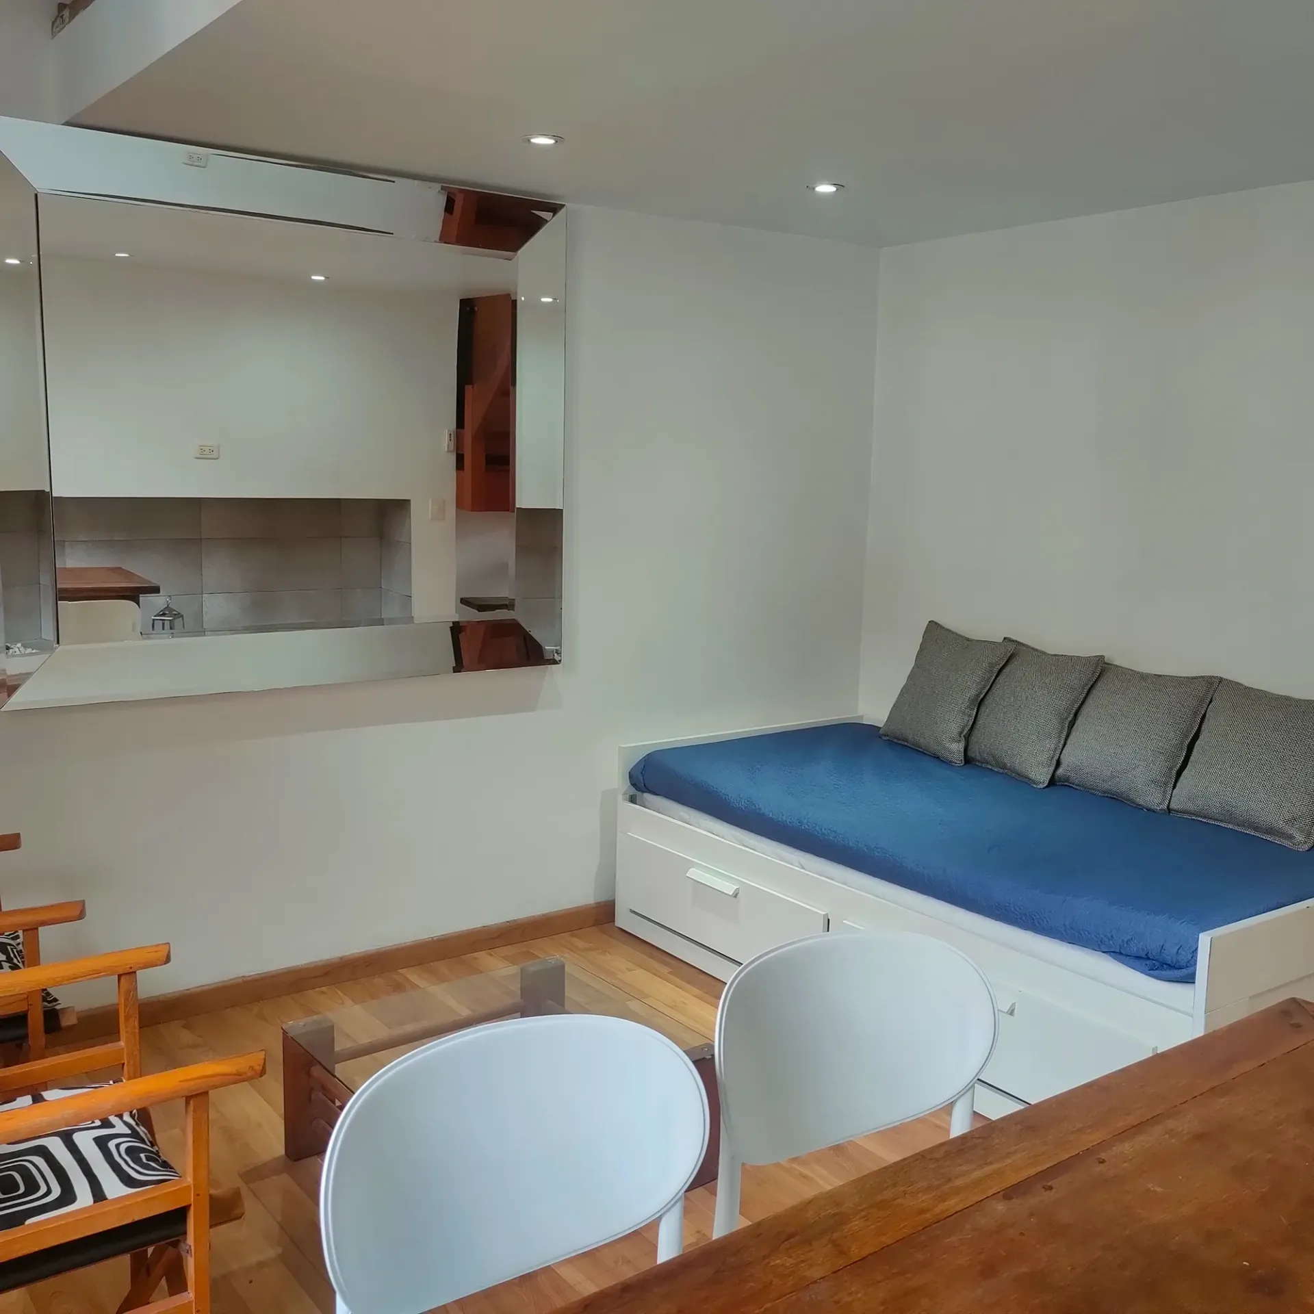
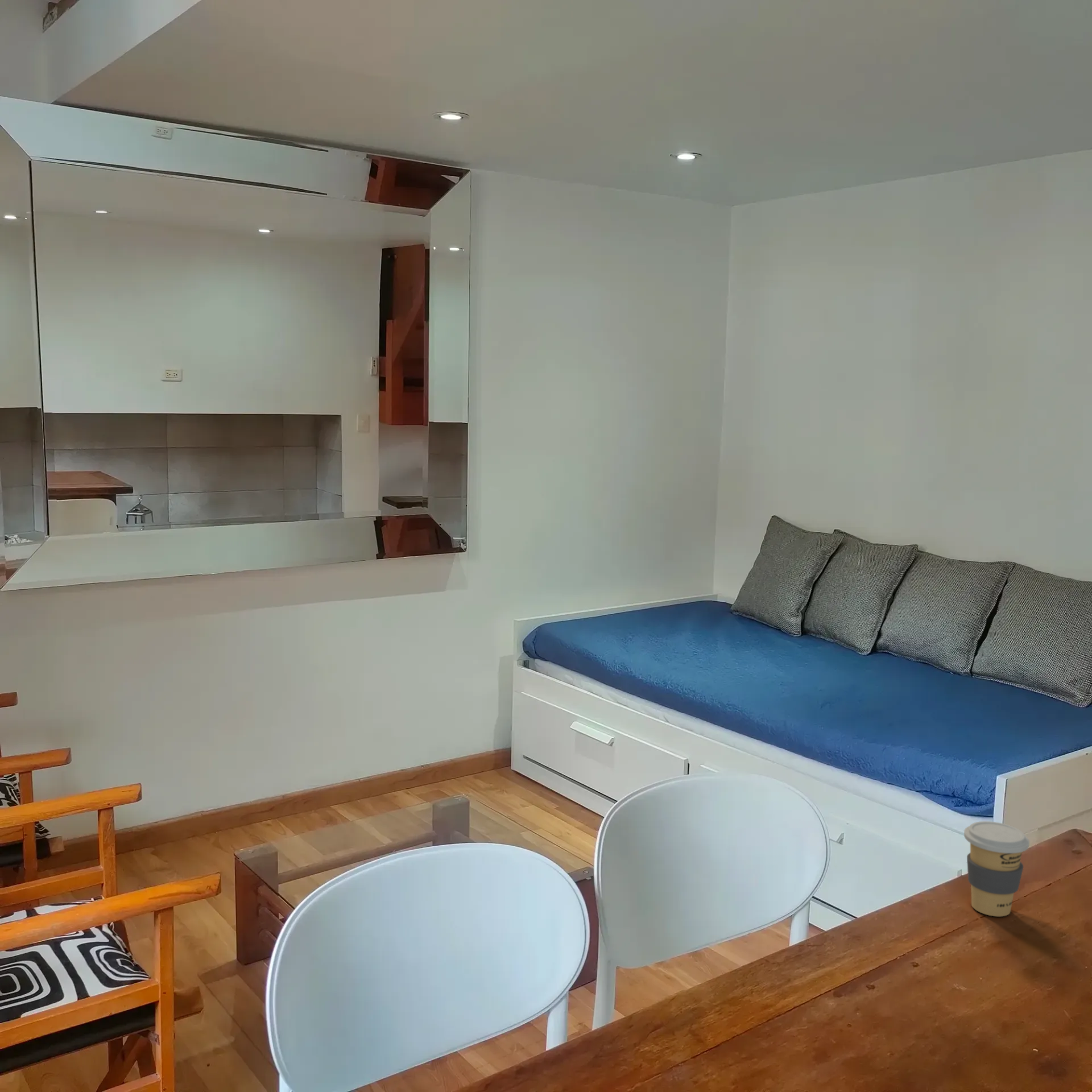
+ coffee cup [963,821,1030,917]
